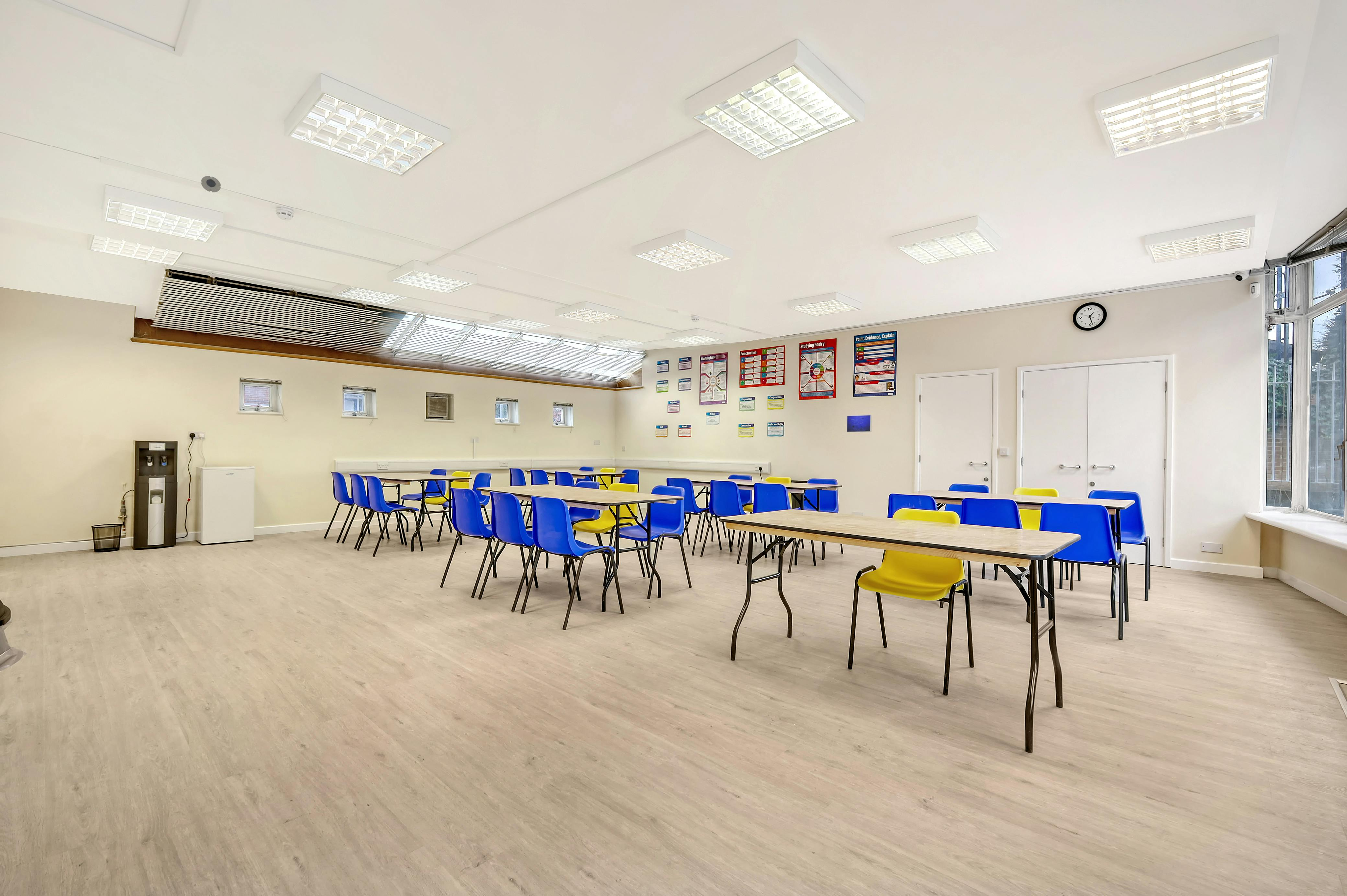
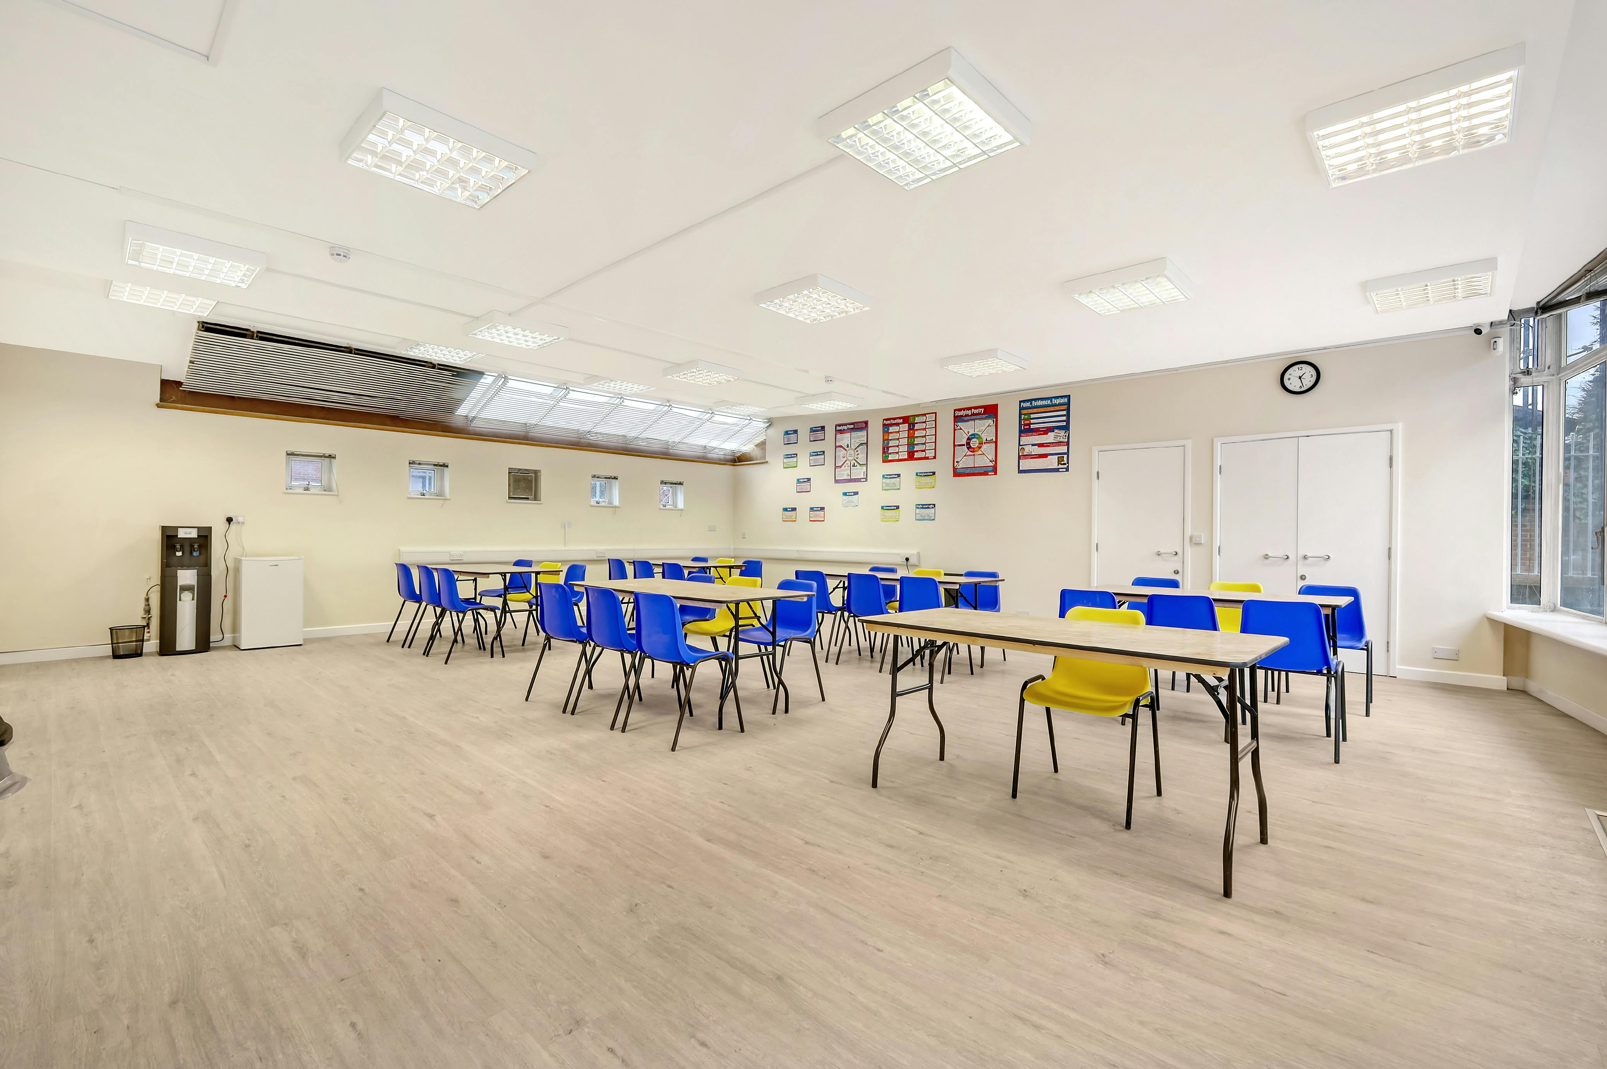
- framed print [846,415,872,432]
- smoke detector [201,176,221,193]
